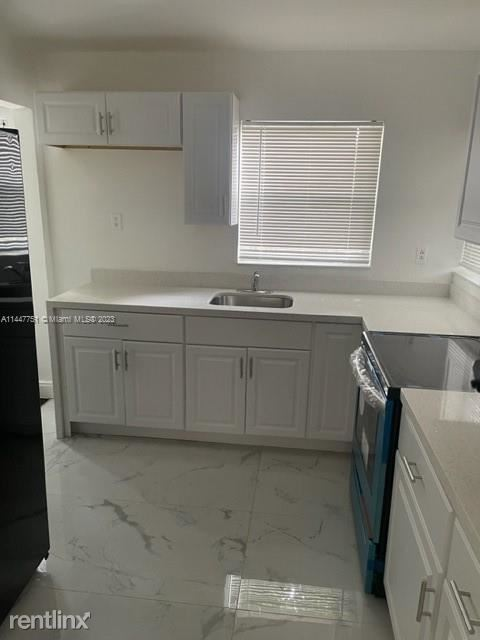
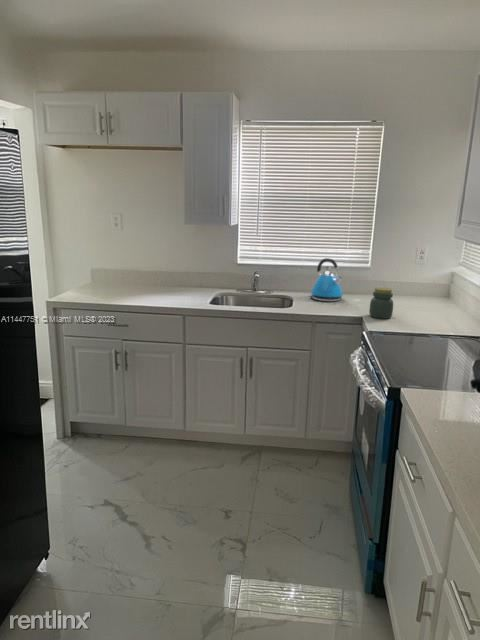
+ kettle [310,257,344,302]
+ jar [368,286,394,320]
